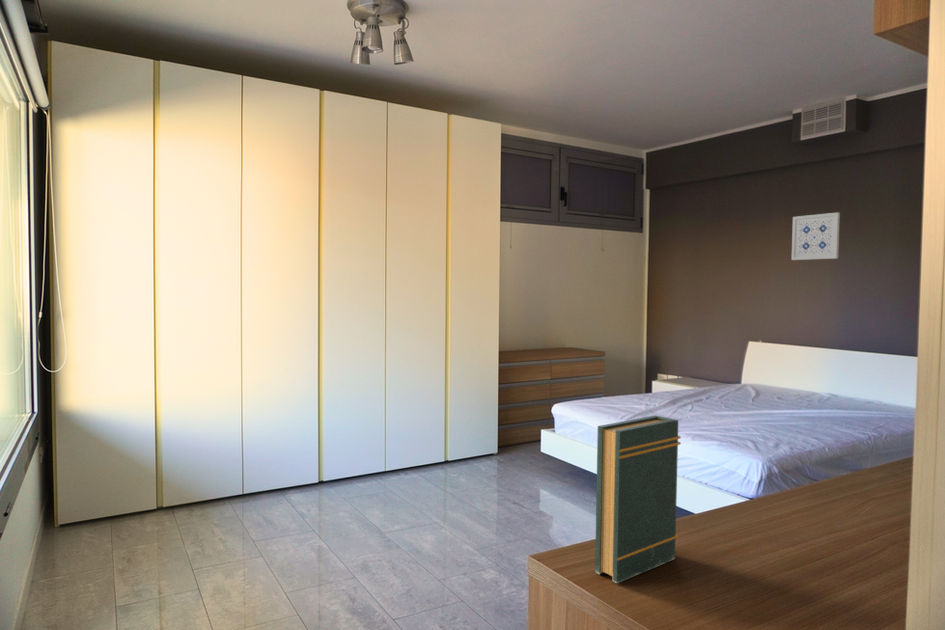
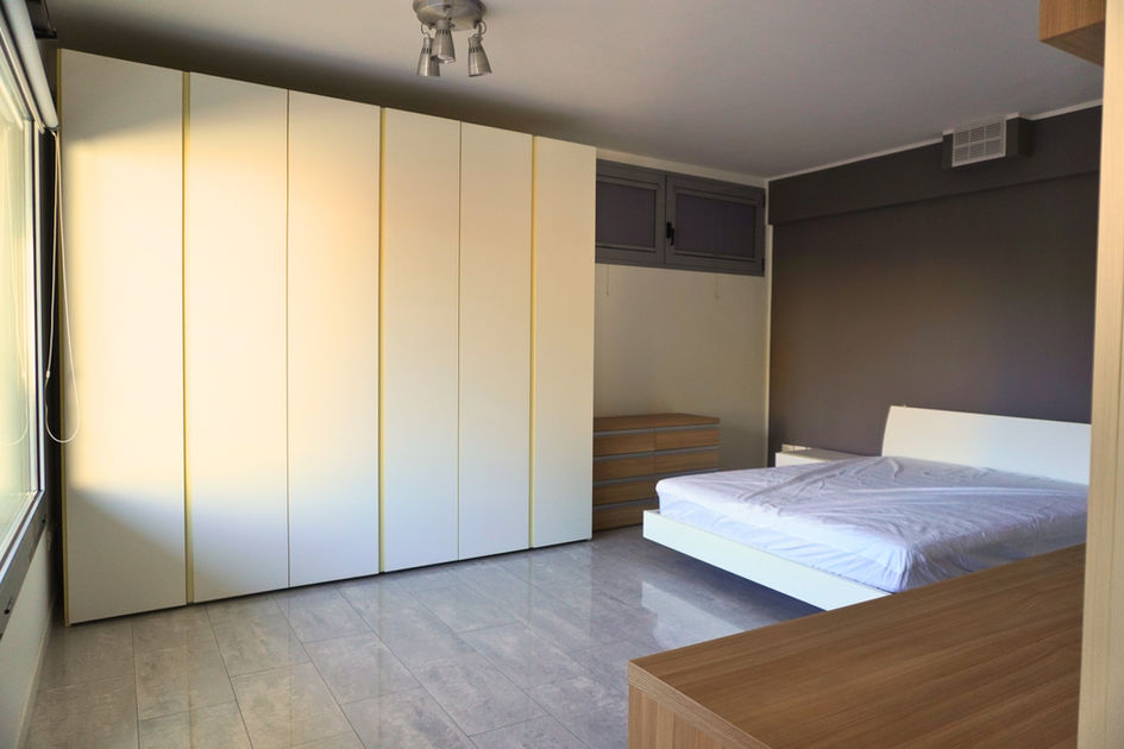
- wall art [791,211,841,261]
- book [594,414,682,584]
